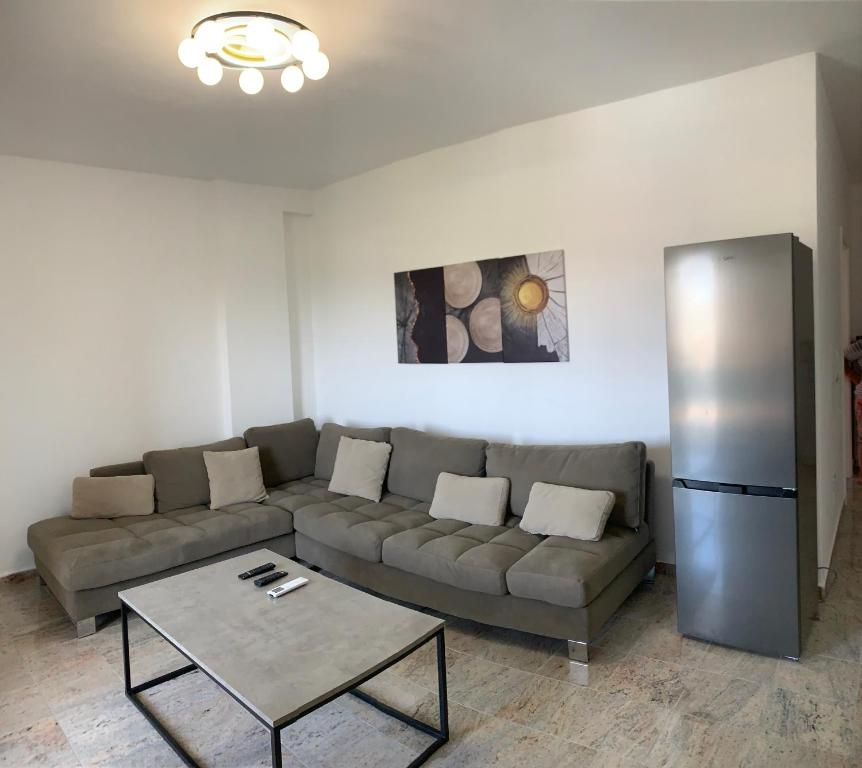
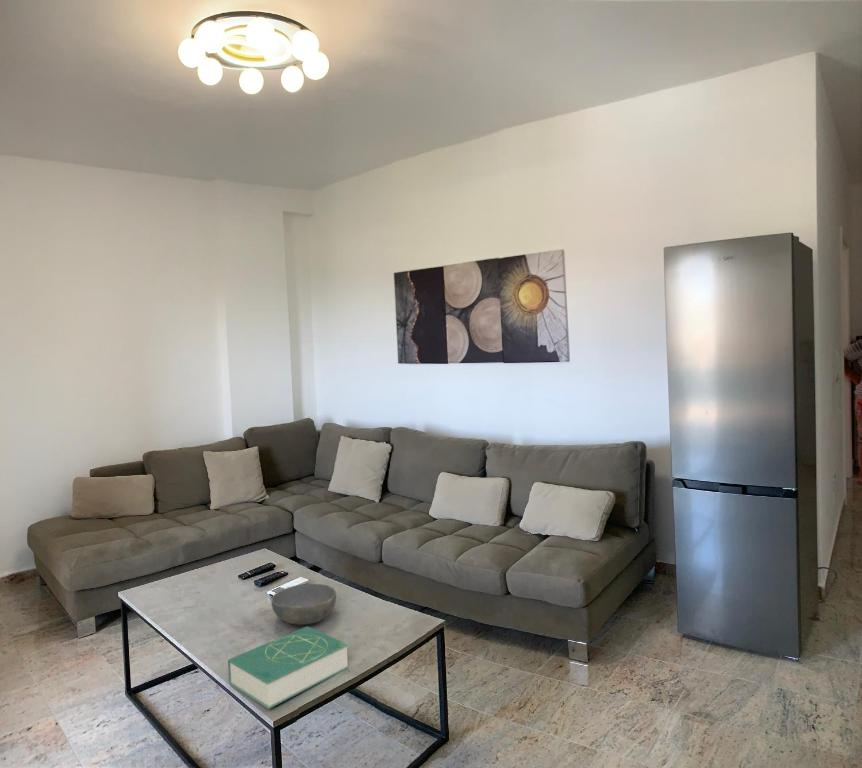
+ bowl [270,583,337,626]
+ book [227,625,350,710]
